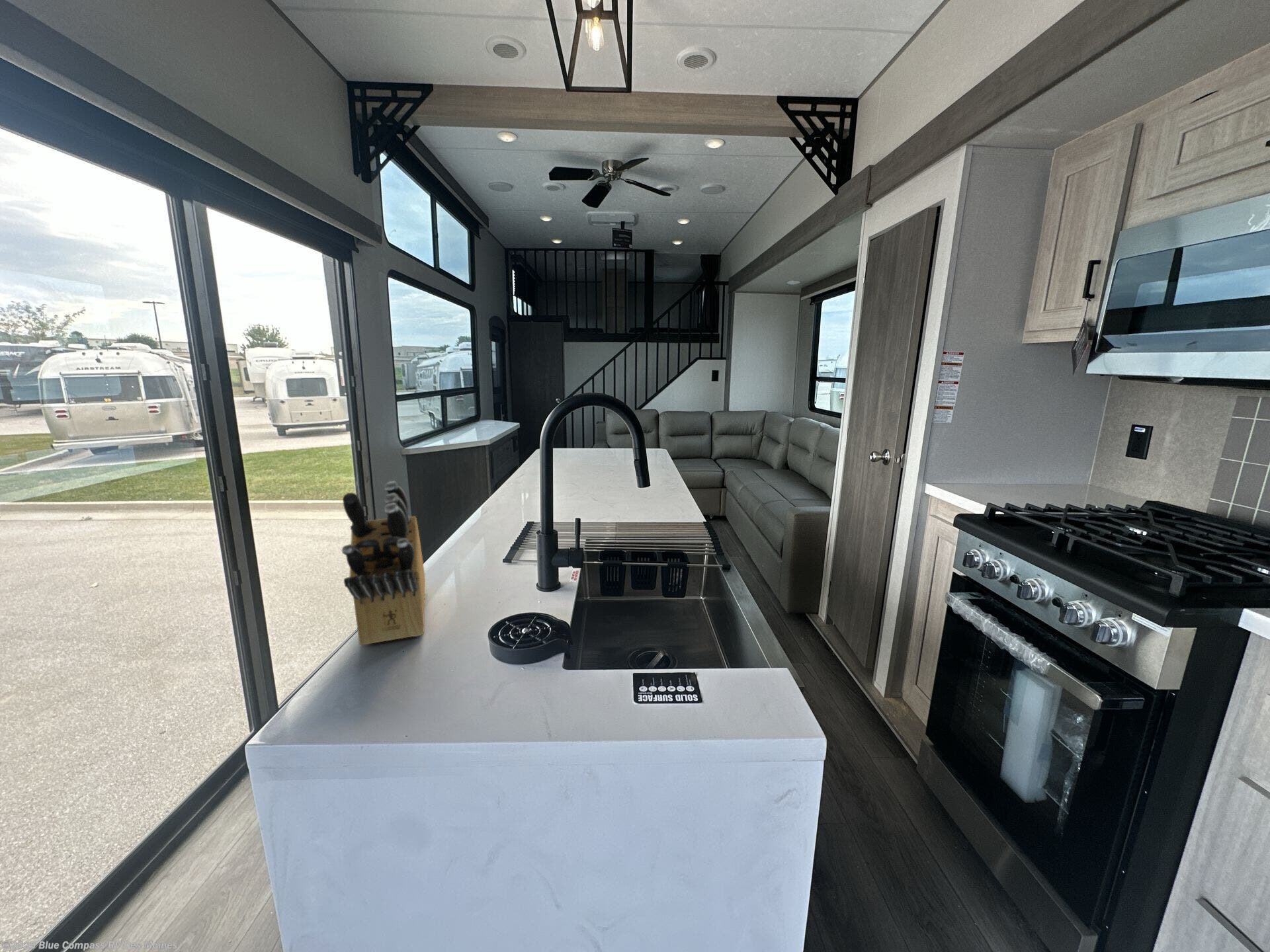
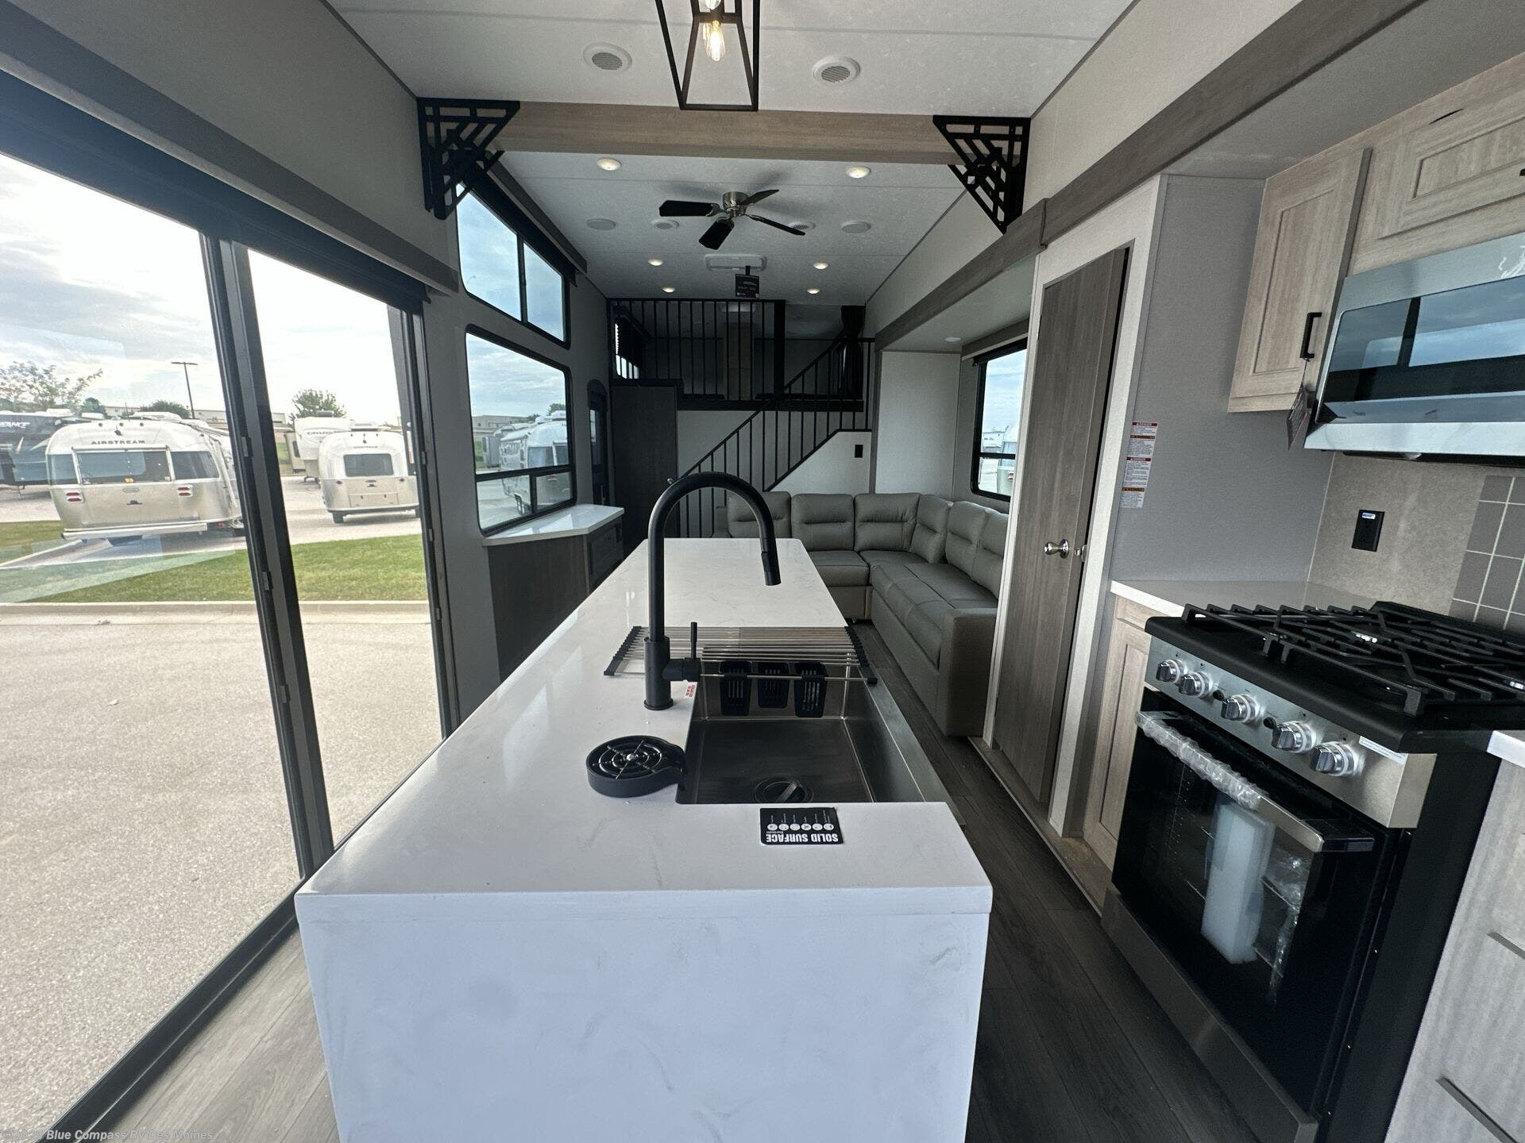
- knife block [341,480,426,646]
